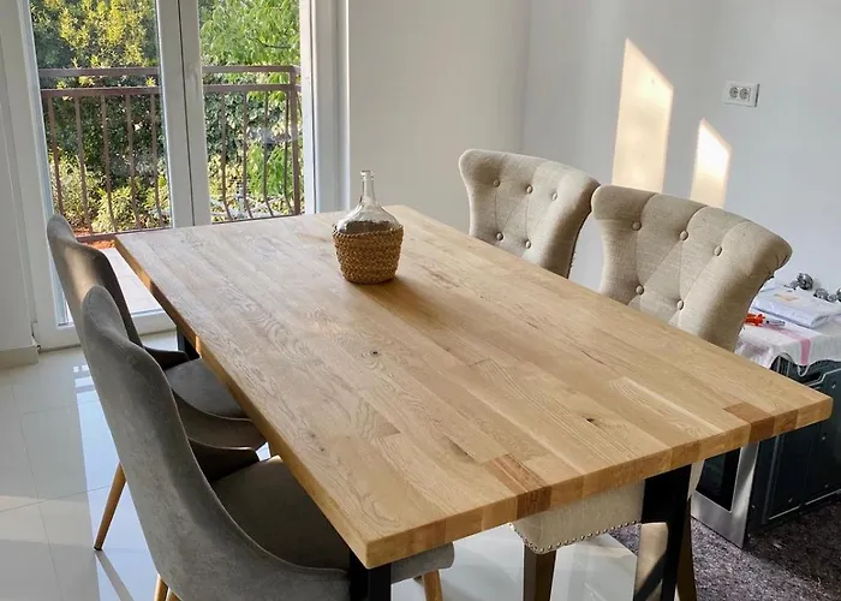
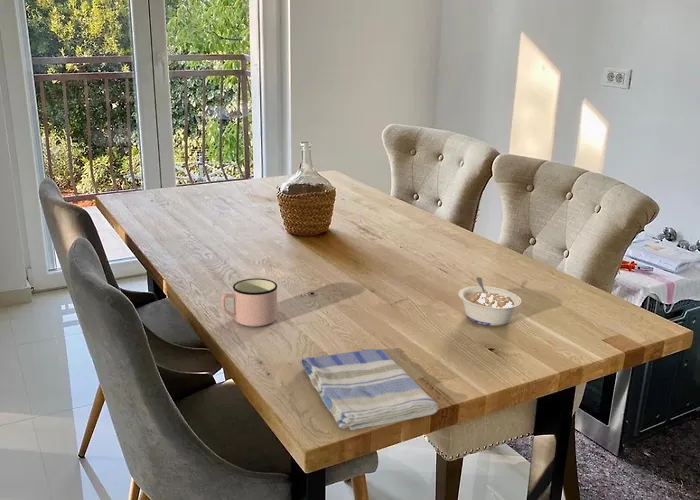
+ mug [220,277,278,328]
+ dish towel [301,348,439,431]
+ legume [457,276,522,327]
